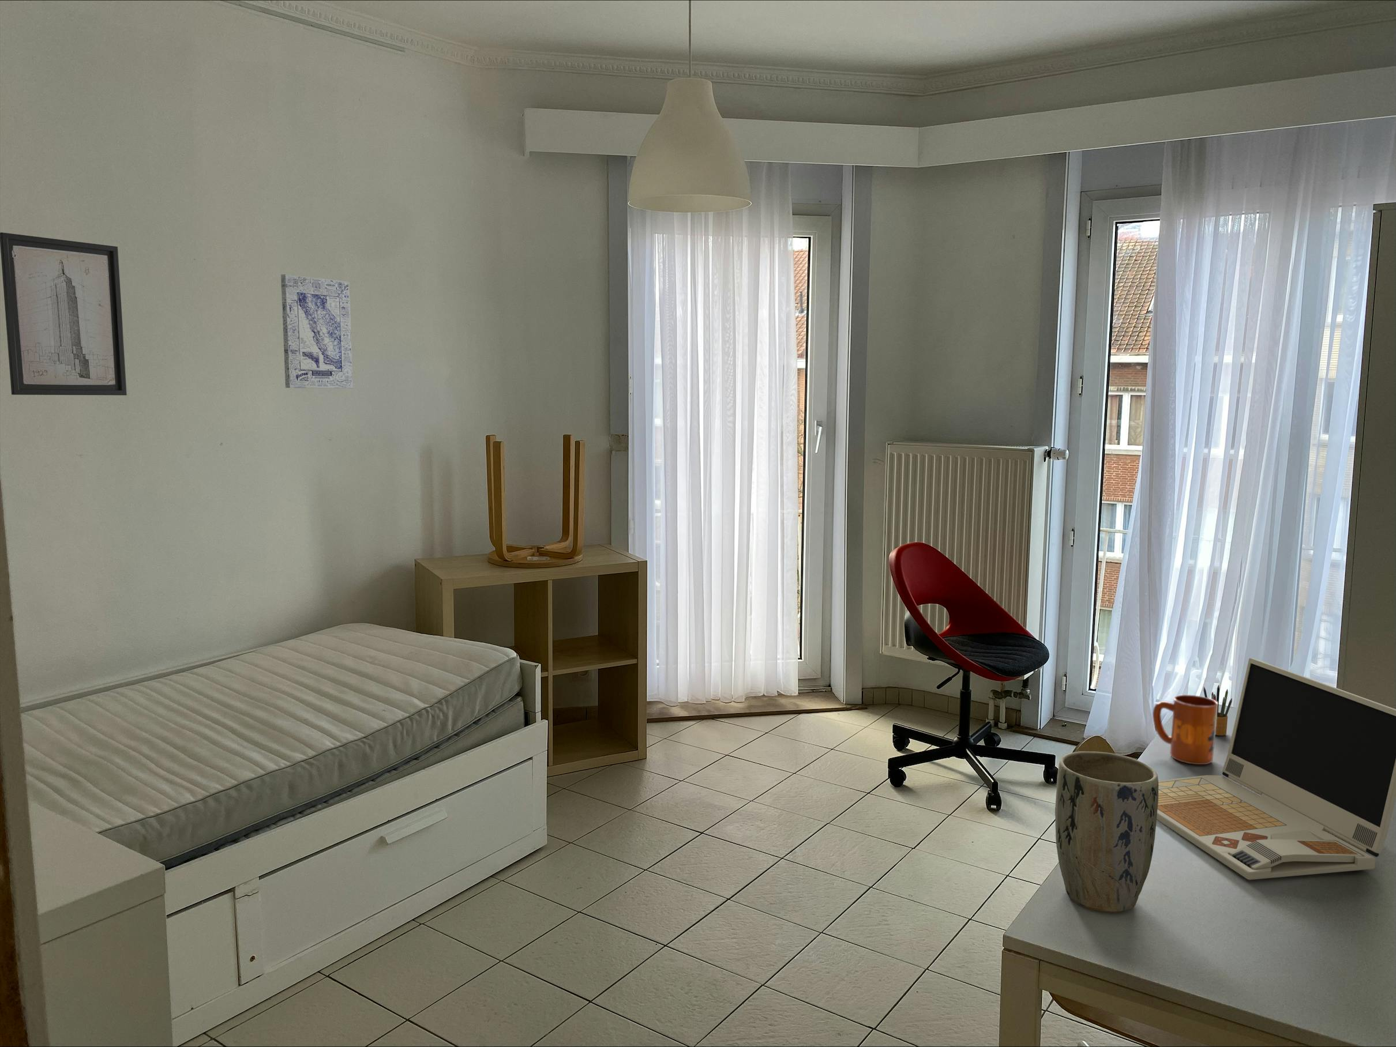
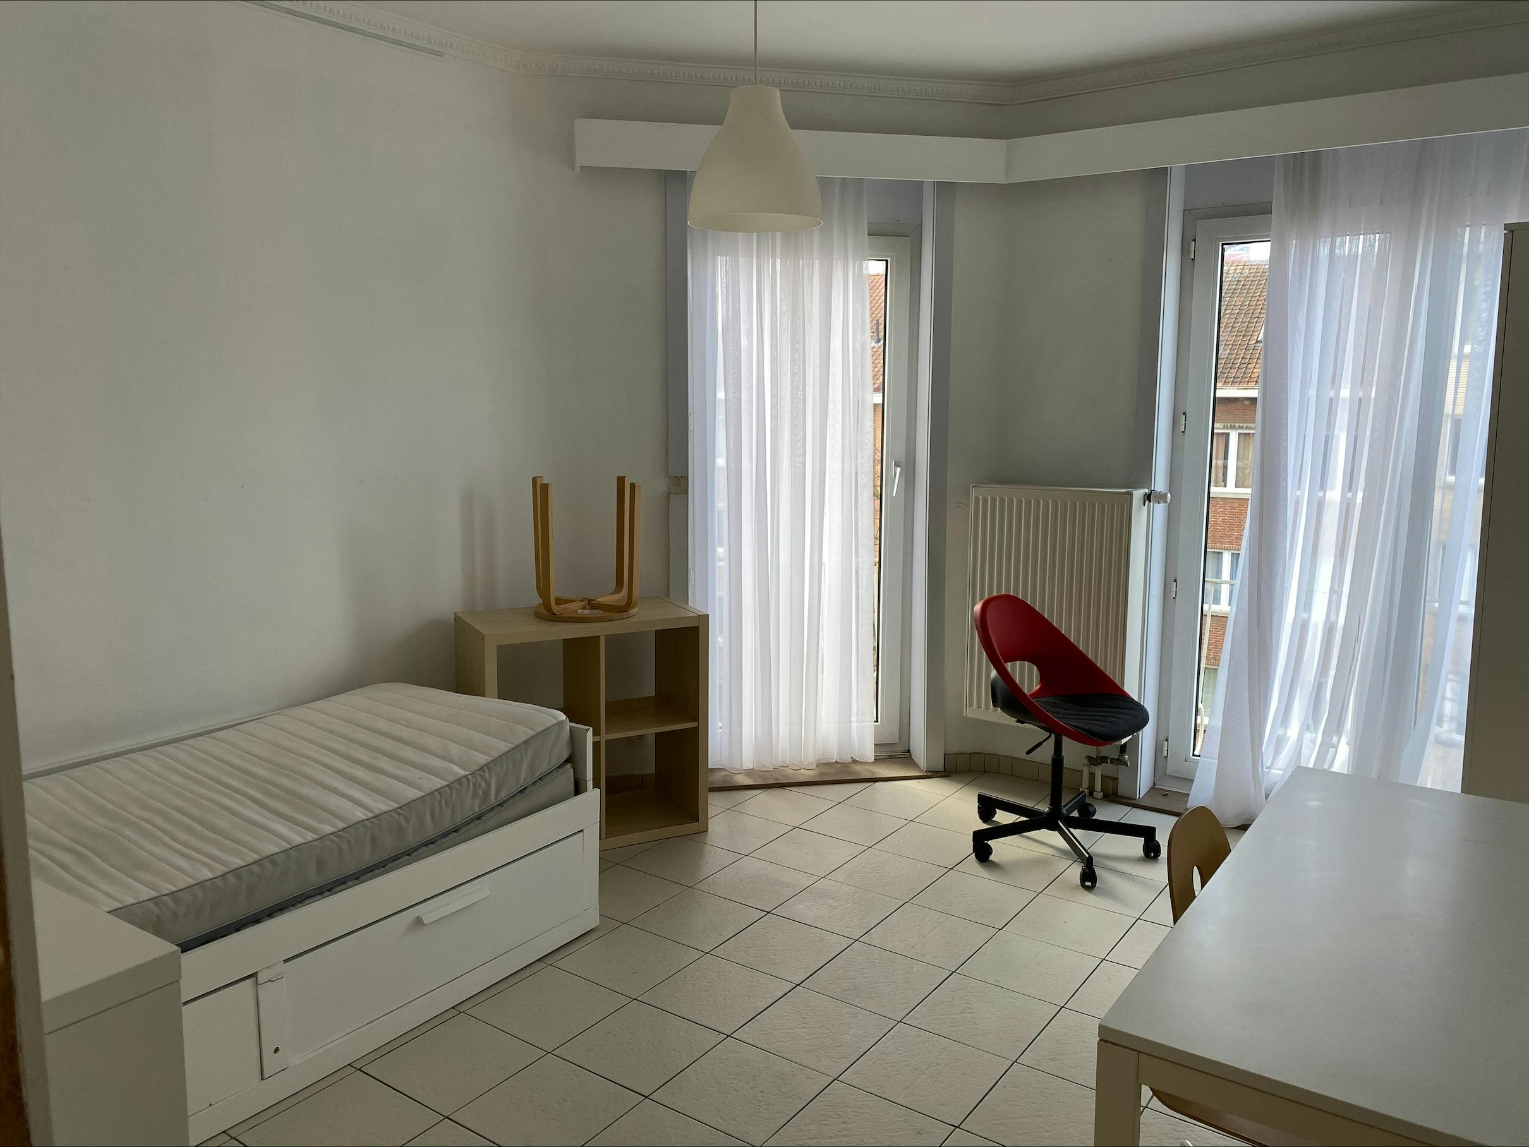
- pencil box [1202,684,1233,736]
- wall art [281,274,353,389]
- laptop [1156,658,1396,880]
- wall art [0,232,128,396]
- plant pot [1055,751,1158,913]
- mug [1152,694,1218,765]
